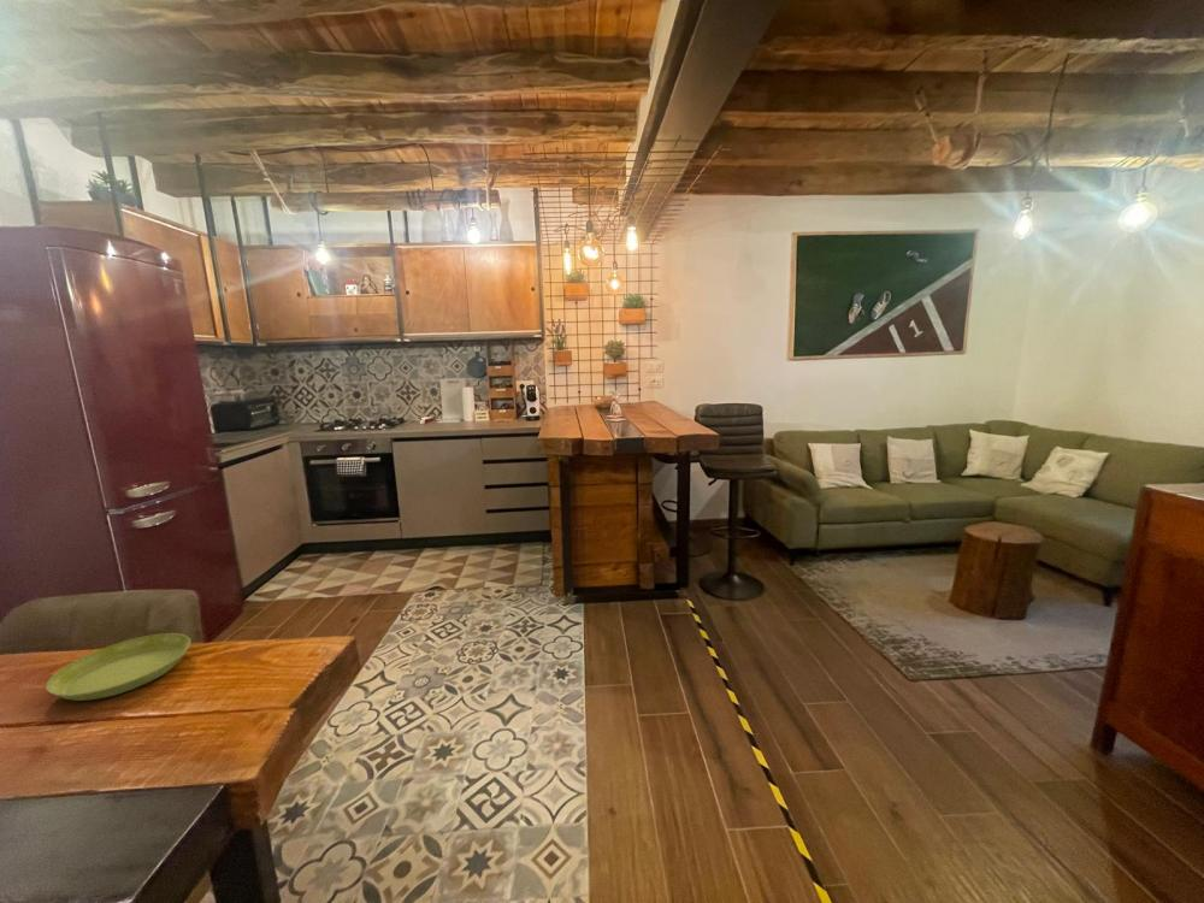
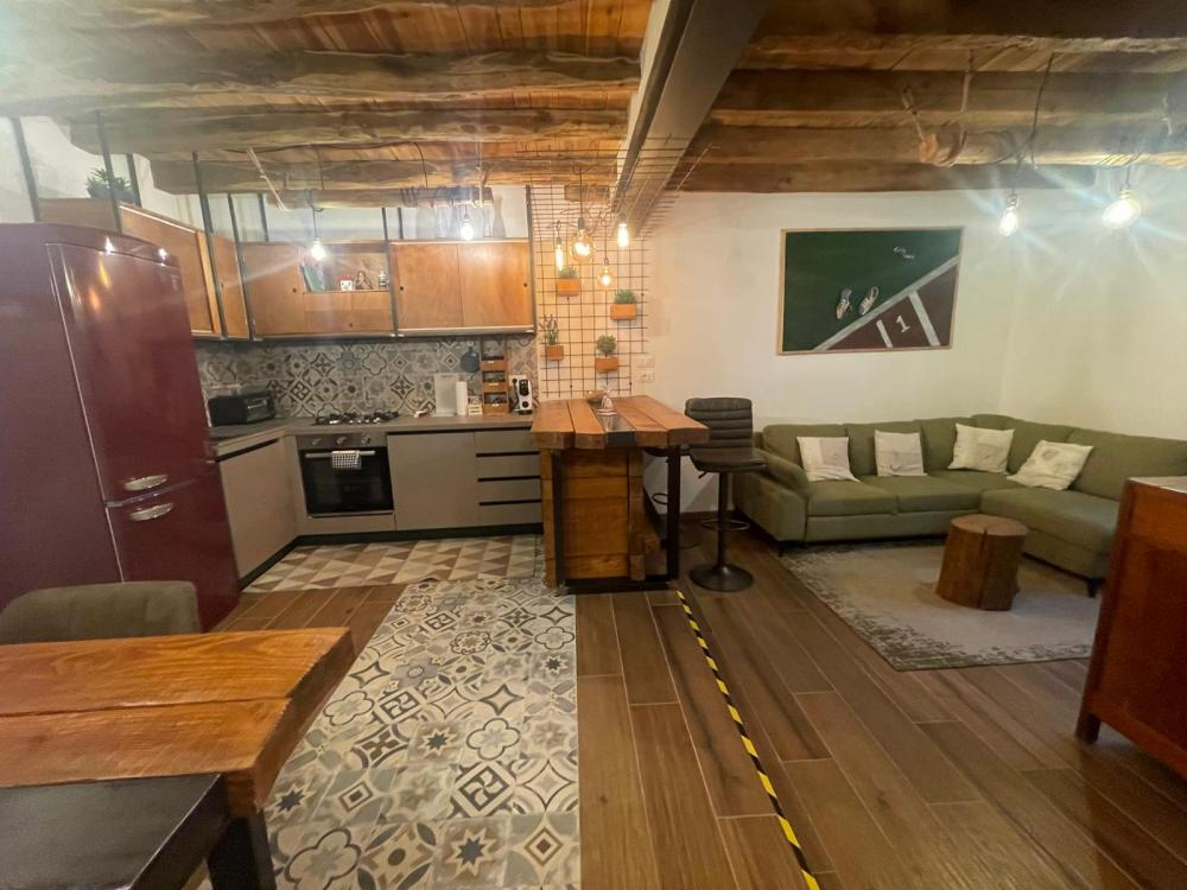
- saucer [45,632,191,702]
